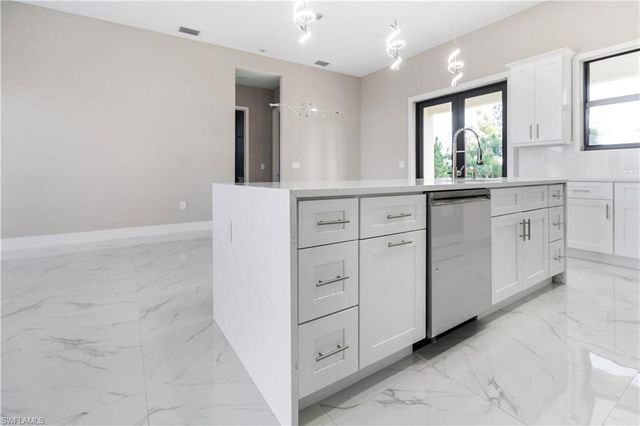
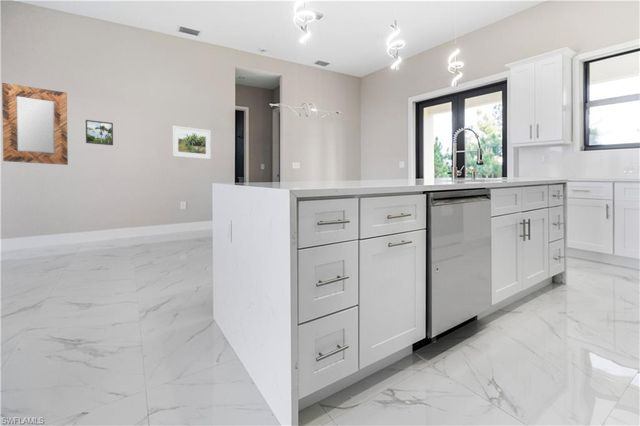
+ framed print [172,125,212,160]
+ home mirror [1,82,69,166]
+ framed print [85,119,114,146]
